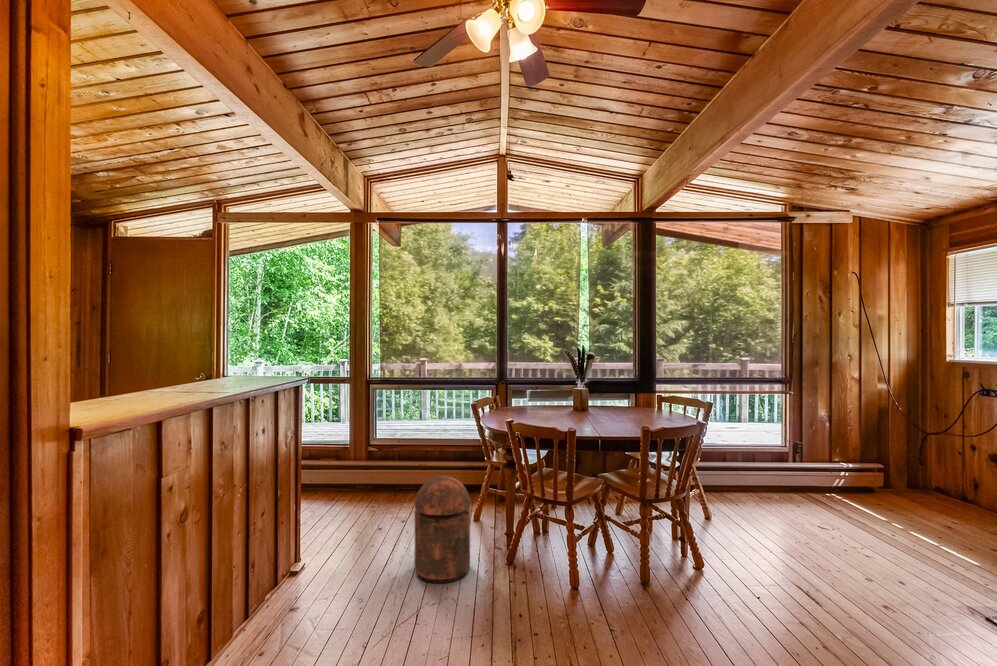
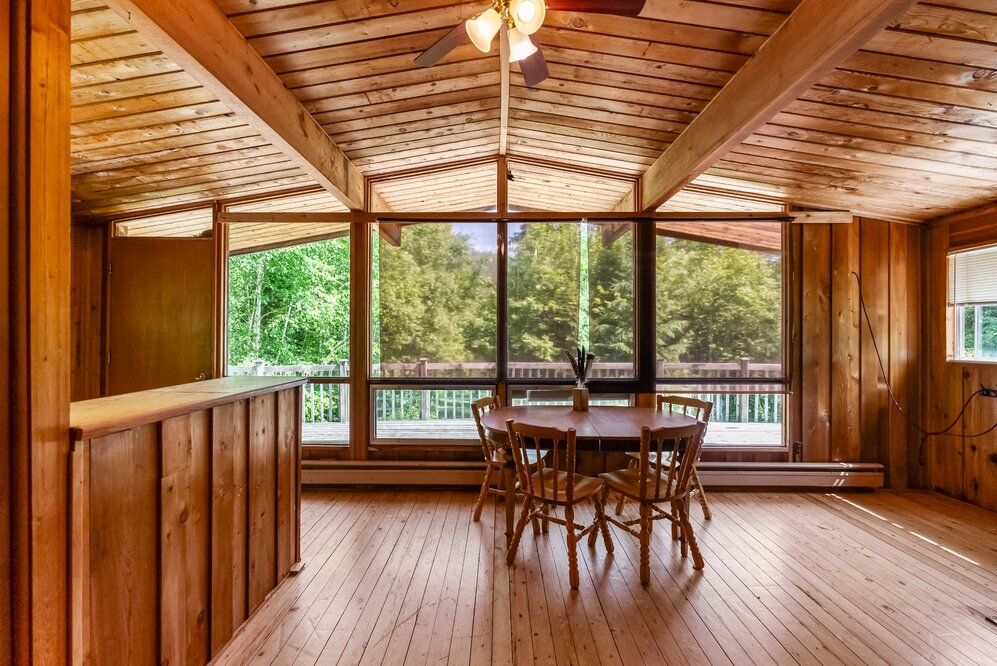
- trash can [414,475,471,584]
